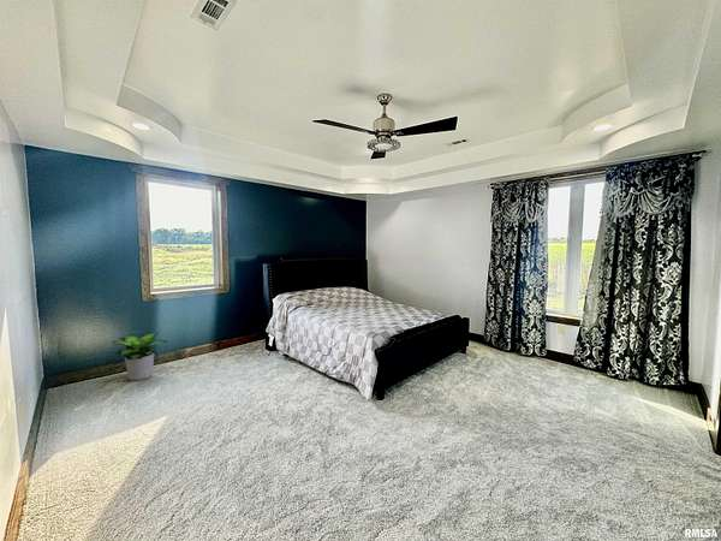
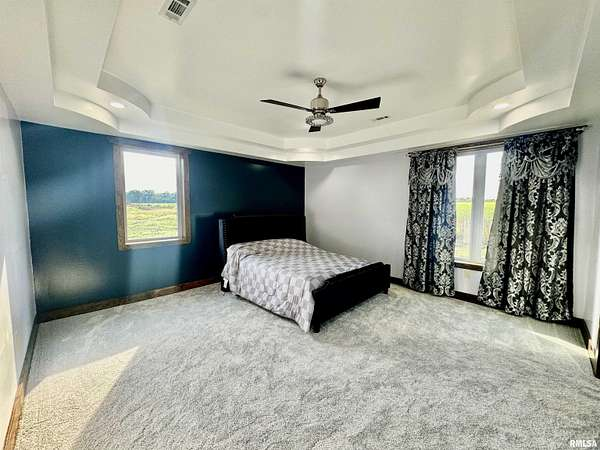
- potted plant [111,332,168,381]
